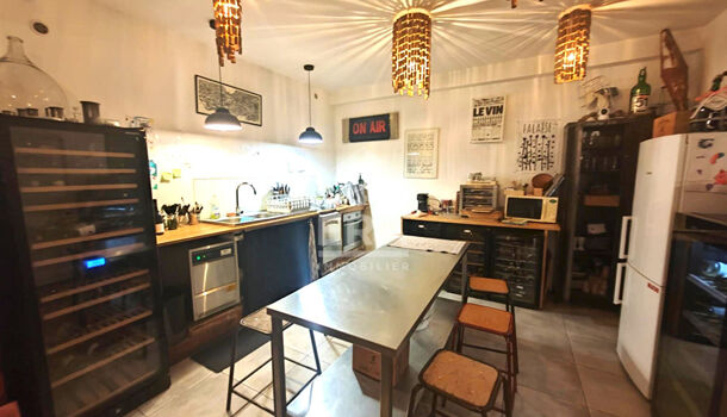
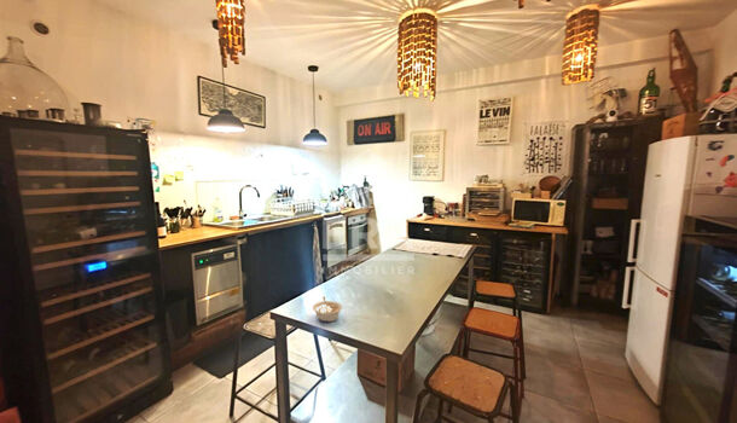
+ legume [312,295,343,323]
